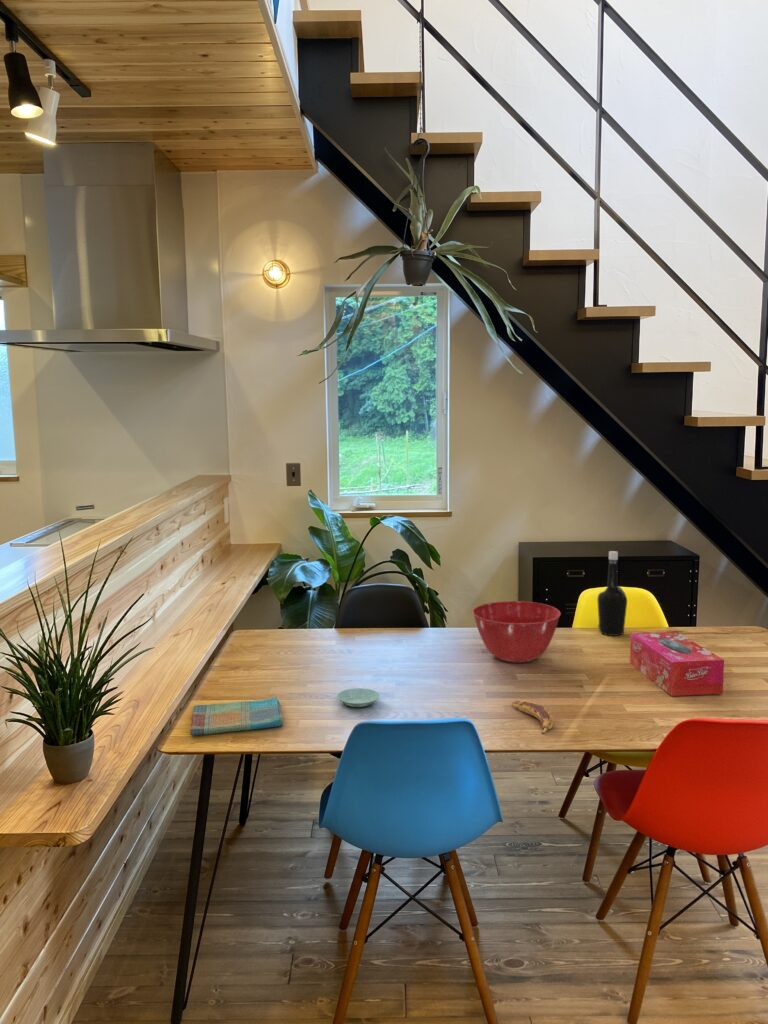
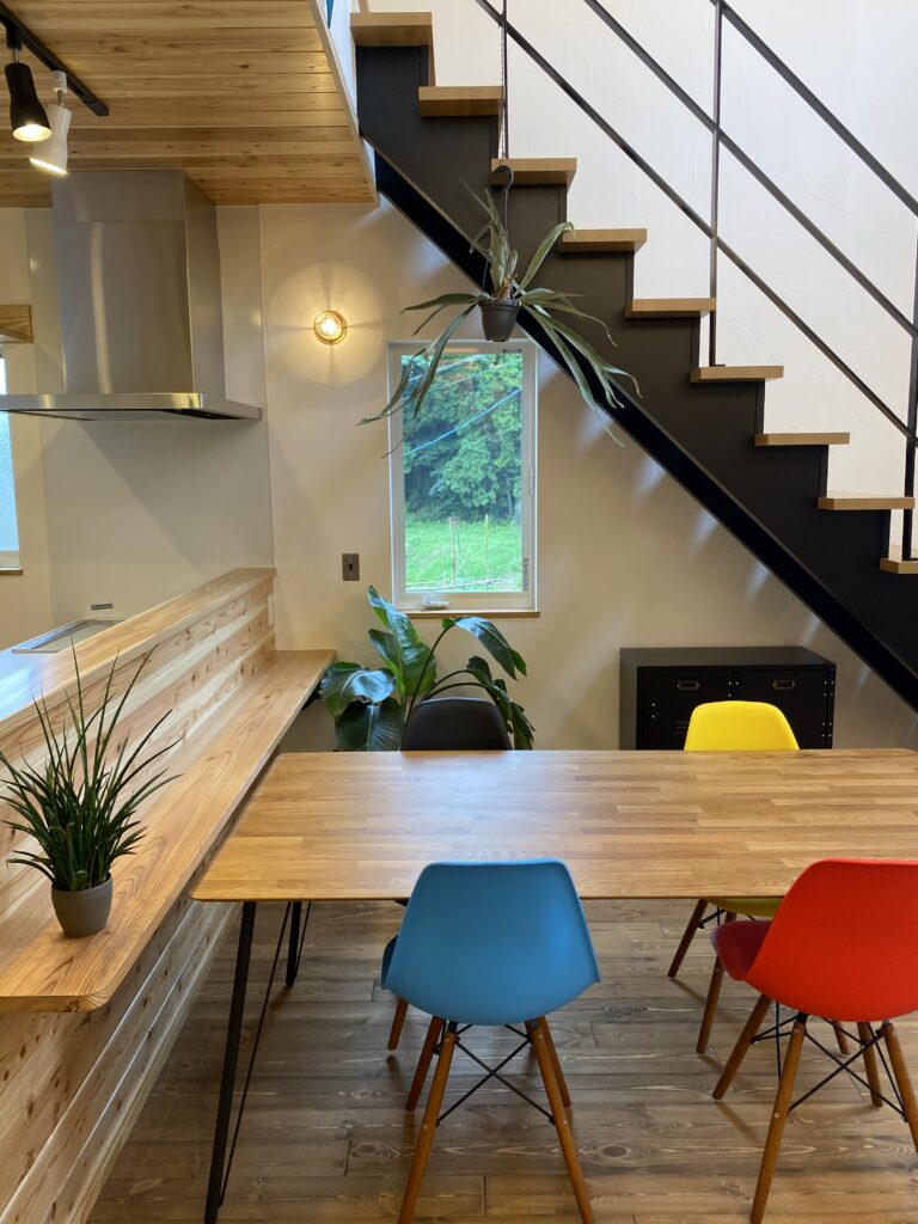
- banana [512,699,555,735]
- tissue box [629,631,725,697]
- bottle [596,550,628,637]
- dish towel [190,696,284,736]
- mixing bowl [471,600,562,664]
- saucer [336,687,381,708]
